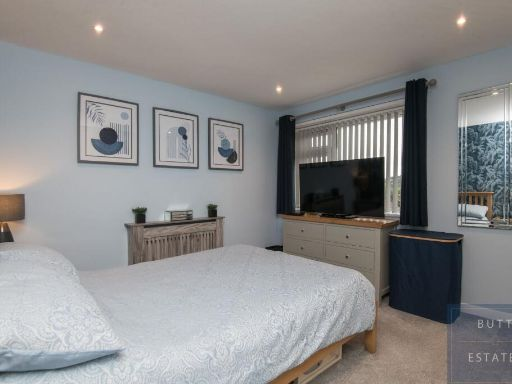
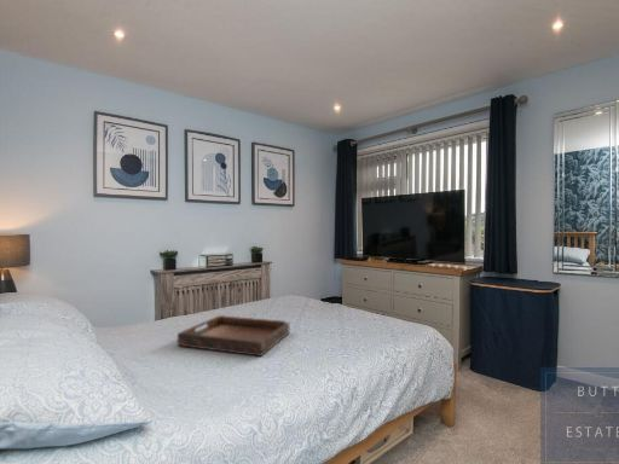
+ serving tray [177,314,290,358]
